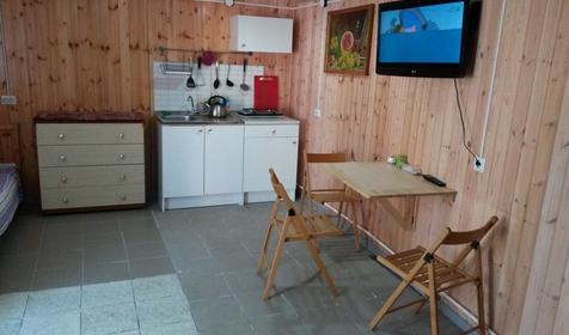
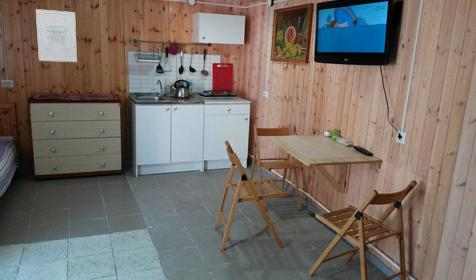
+ wall art [35,8,78,63]
